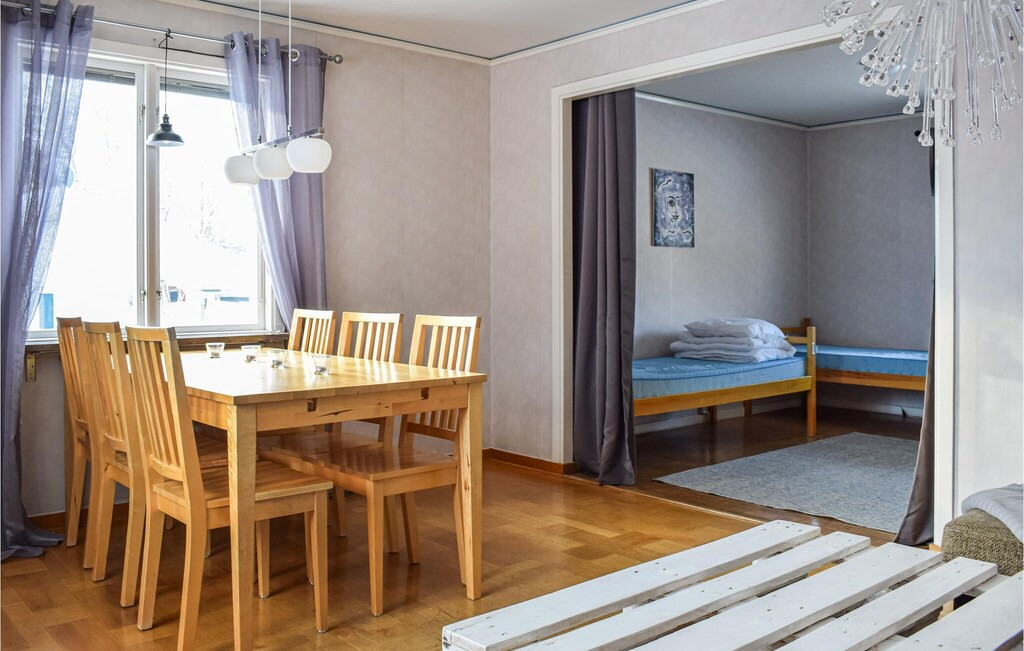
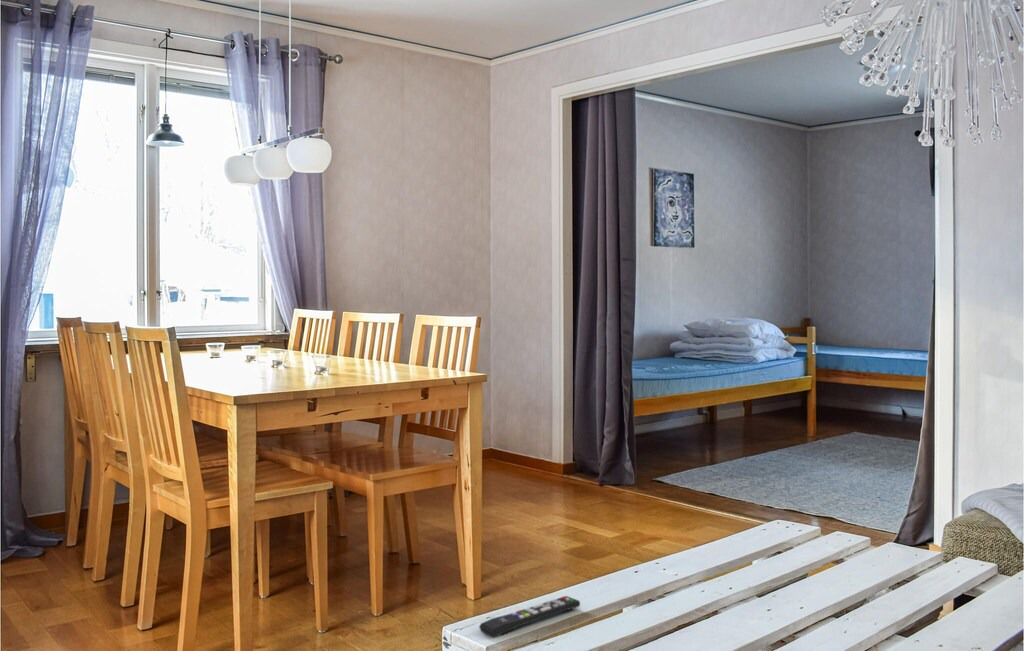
+ remote control [478,595,581,638]
